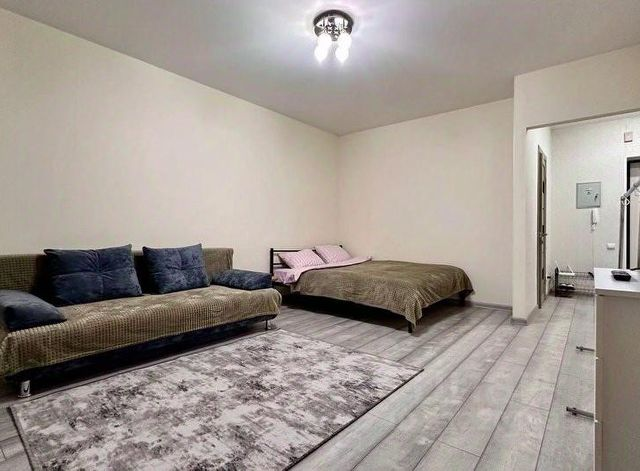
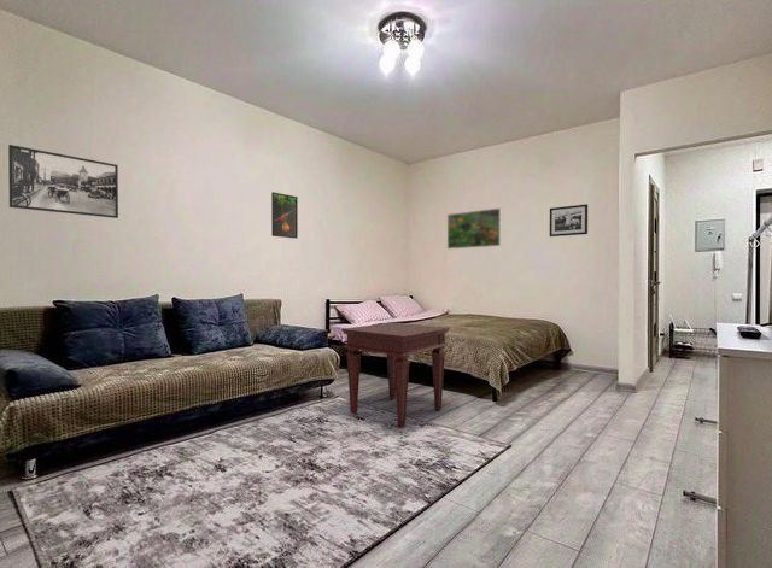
+ side table [340,321,451,429]
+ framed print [7,144,119,219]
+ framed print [446,207,502,250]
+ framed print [270,191,299,240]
+ picture frame [549,203,589,238]
